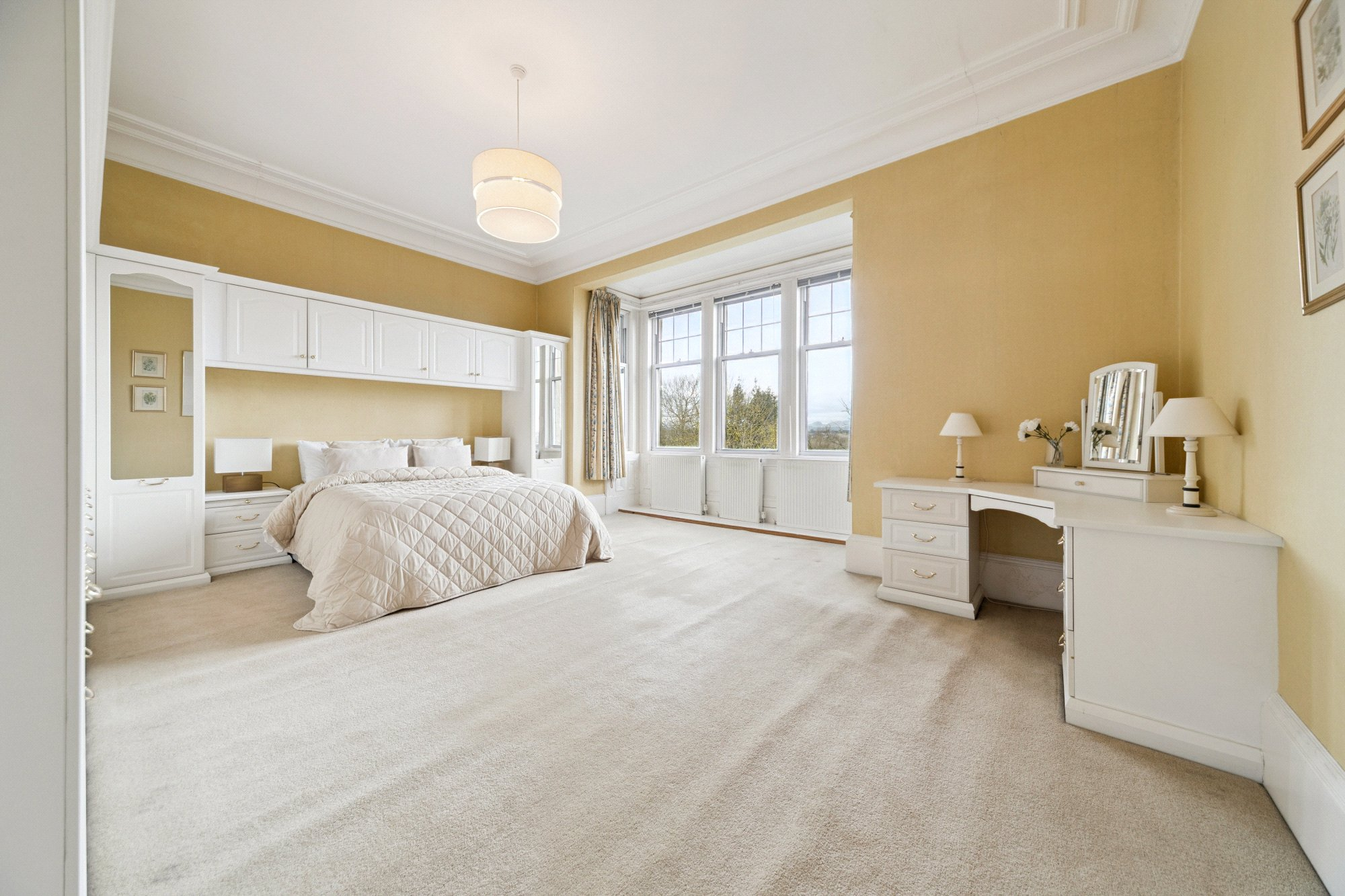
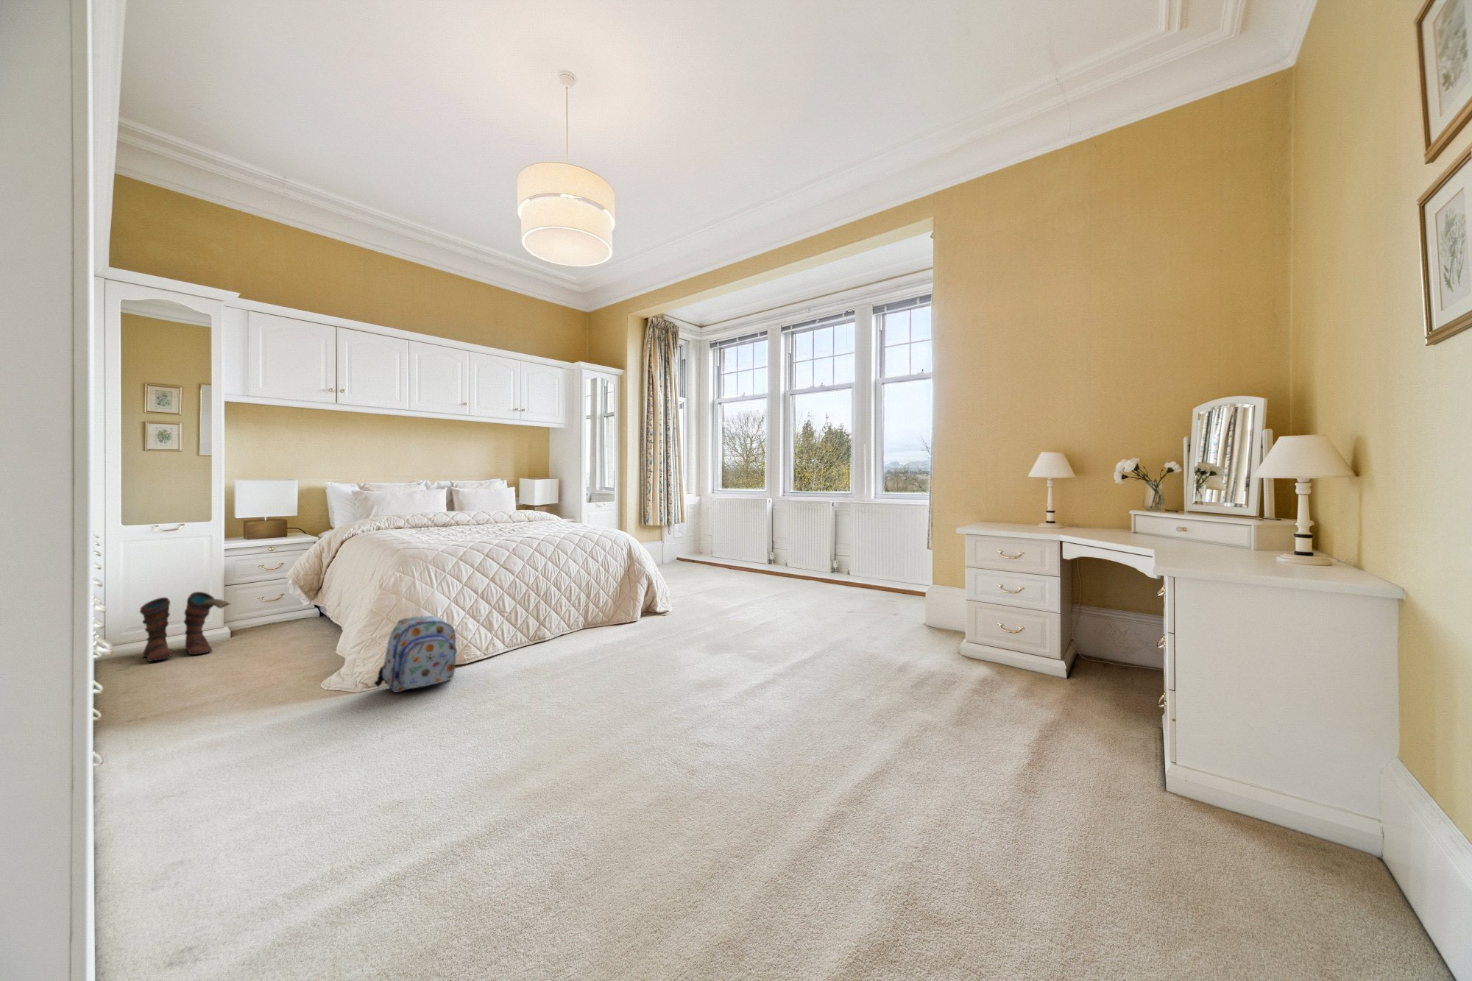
+ backpack [373,615,459,693]
+ boots [138,591,232,662]
